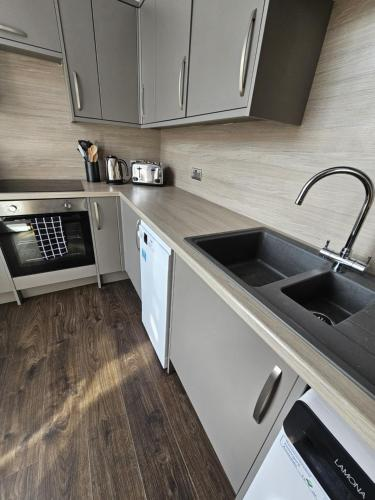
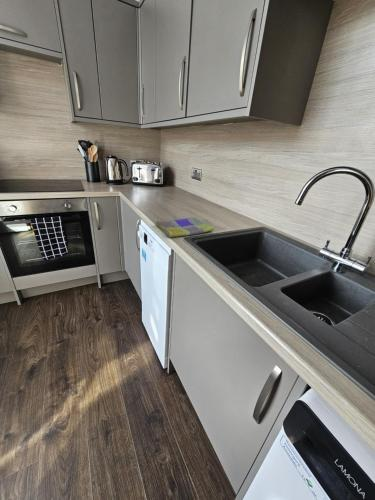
+ dish towel [153,216,215,238]
